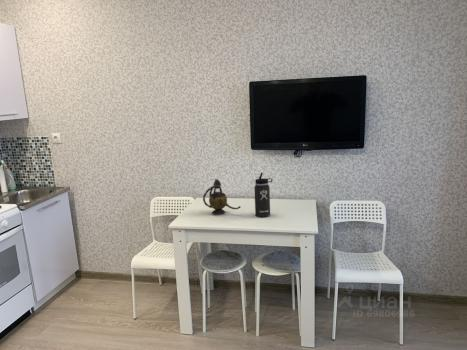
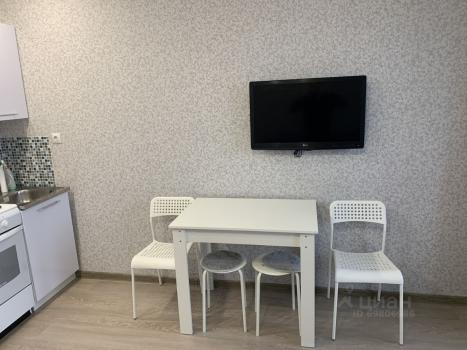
- teapot [202,178,242,216]
- thermos bottle [253,172,273,218]
